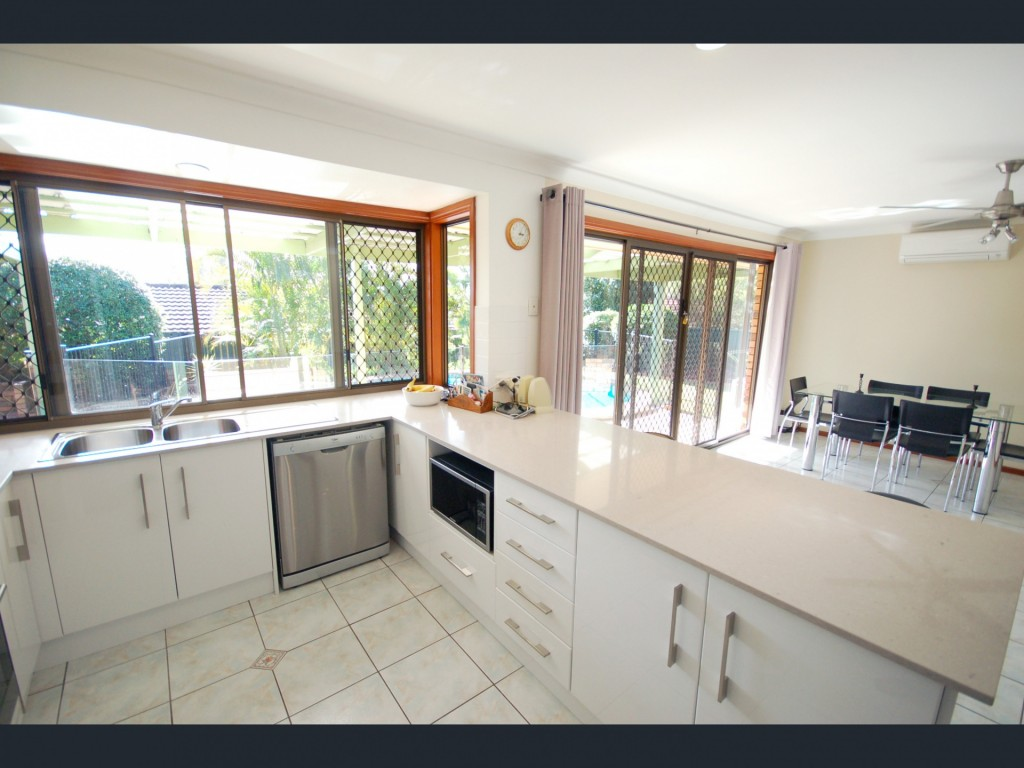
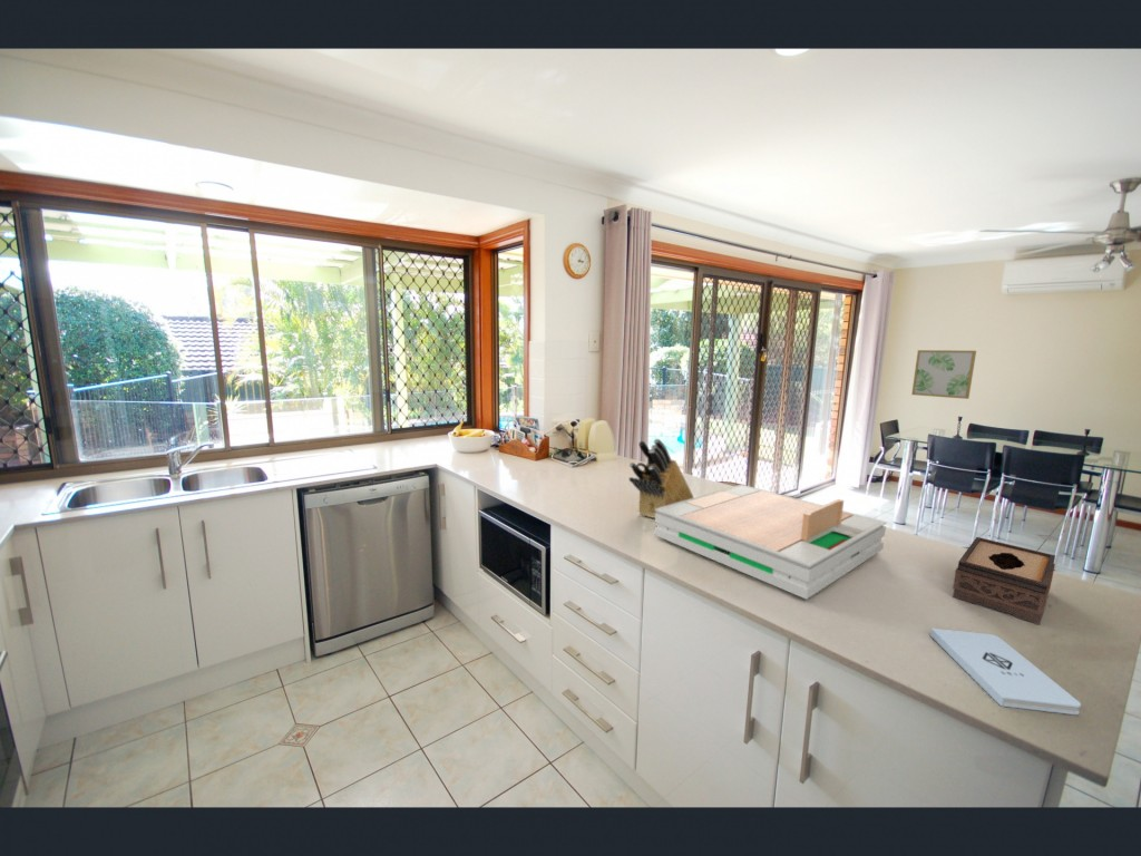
+ knife block [628,438,695,519]
+ tissue box [952,536,1056,625]
+ wall art [910,349,977,400]
+ notepad [929,628,1082,716]
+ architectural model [653,484,888,601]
